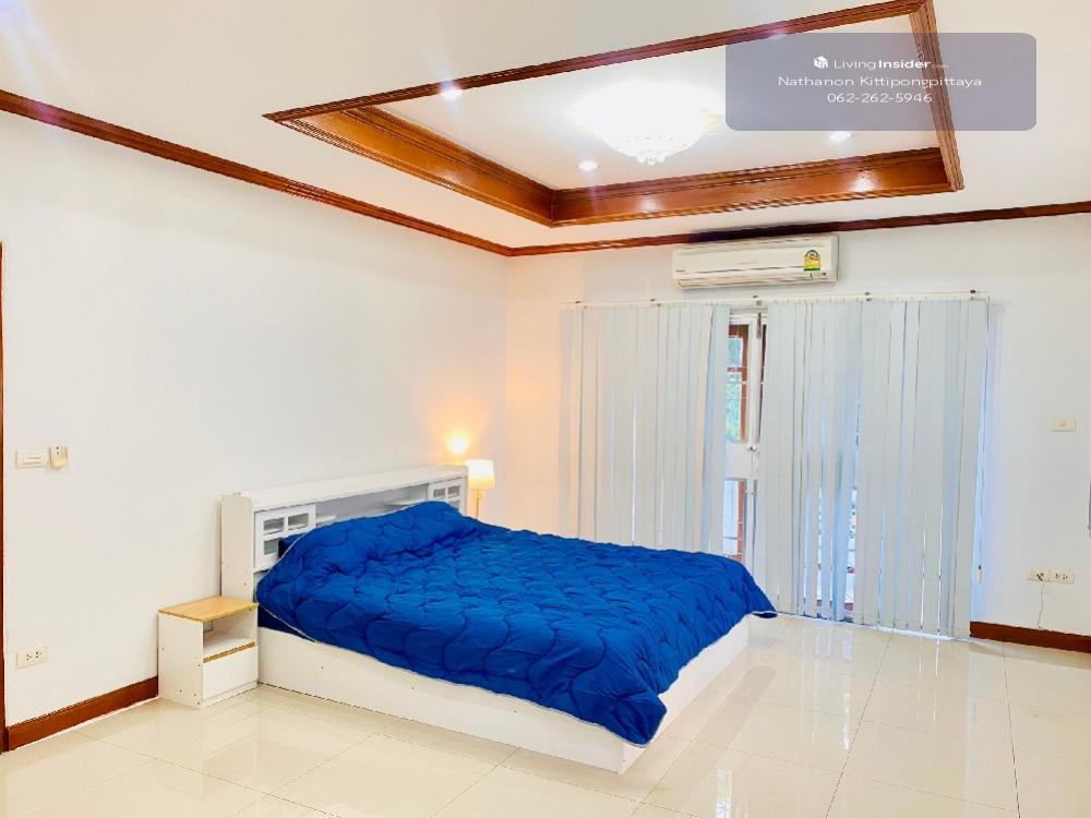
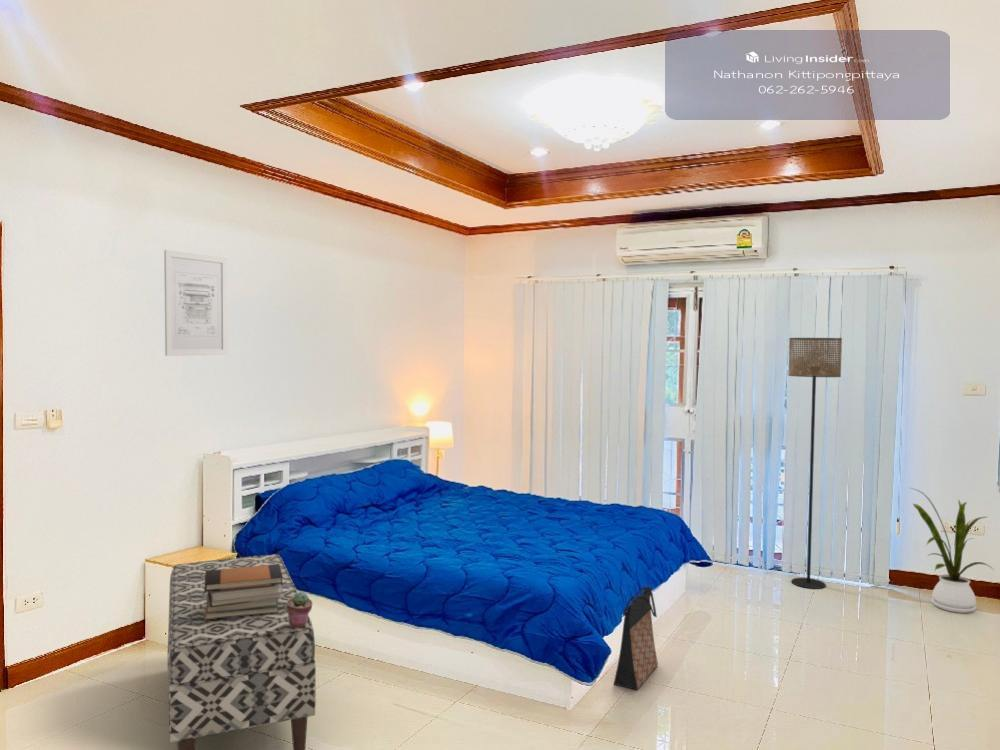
+ wall art [163,249,229,357]
+ potted succulent [286,591,314,628]
+ book stack [204,564,284,620]
+ bench [166,553,317,750]
+ bag [613,585,659,691]
+ floor lamp [787,337,843,590]
+ house plant [910,487,994,614]
